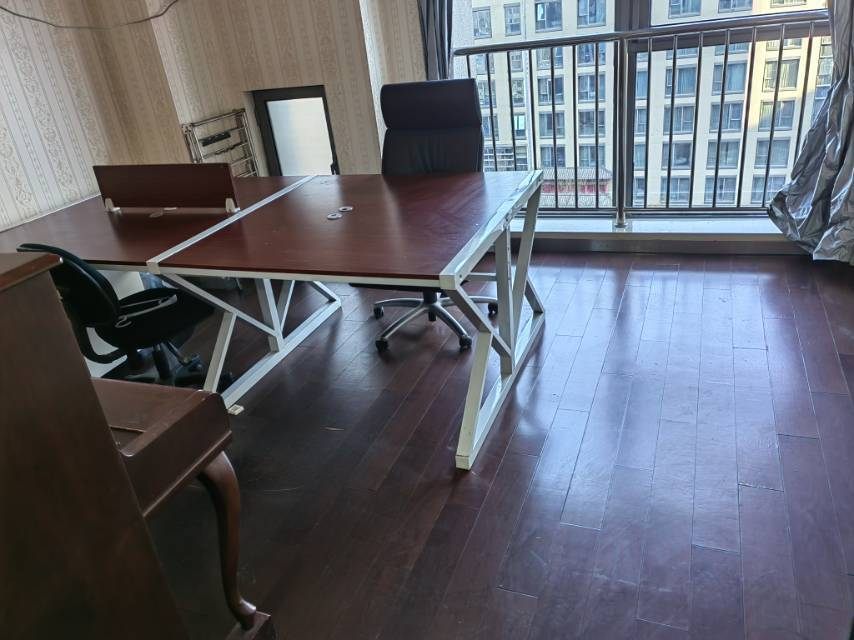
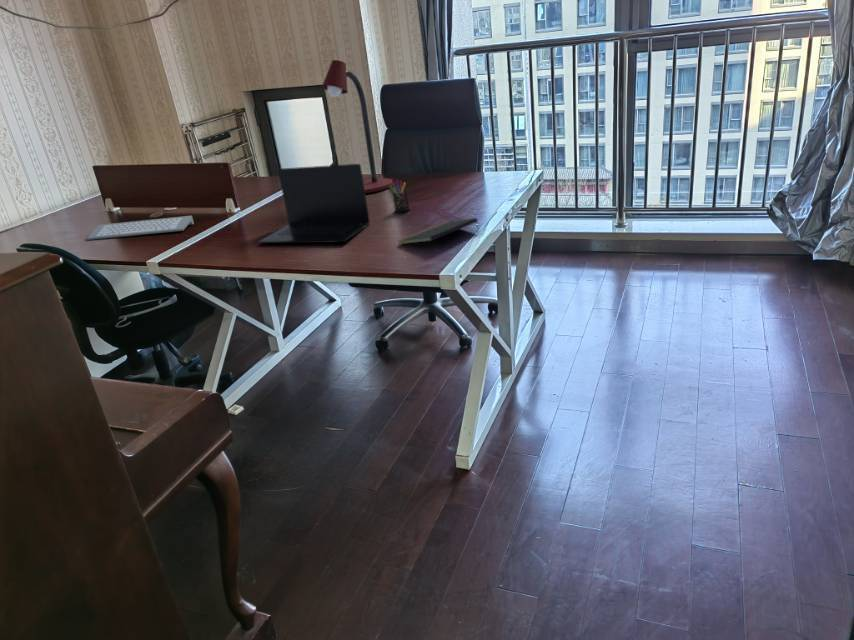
+ laptop [258,163,371,245]
+ pen holder [389,177,411,213]
+ notepad [396,217,480,245]
+ desk lamp [321,59,393,194]
+ computer keyboard [86,215,195,241]
